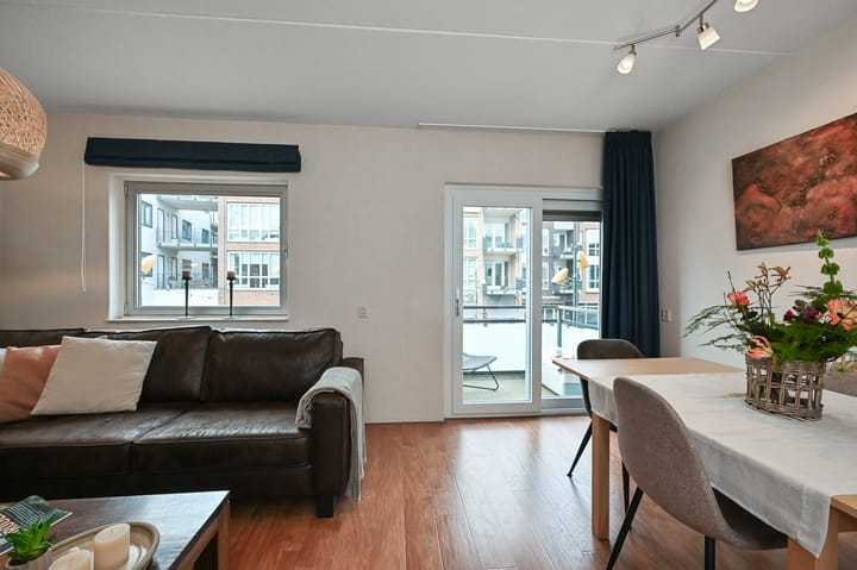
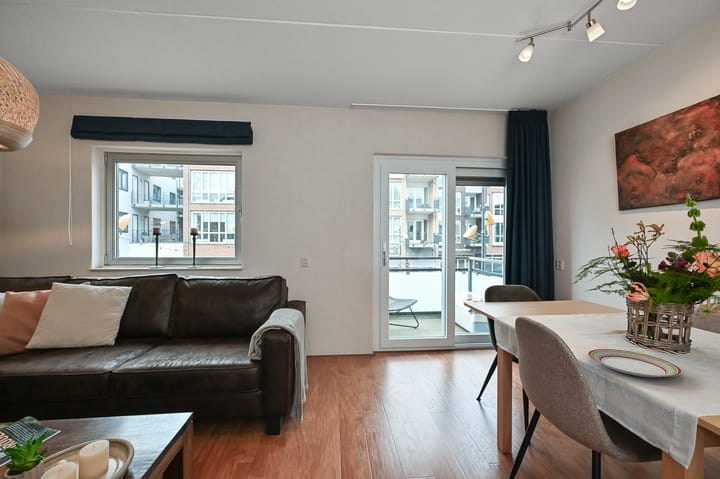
+ plate [587,348,683,379]
